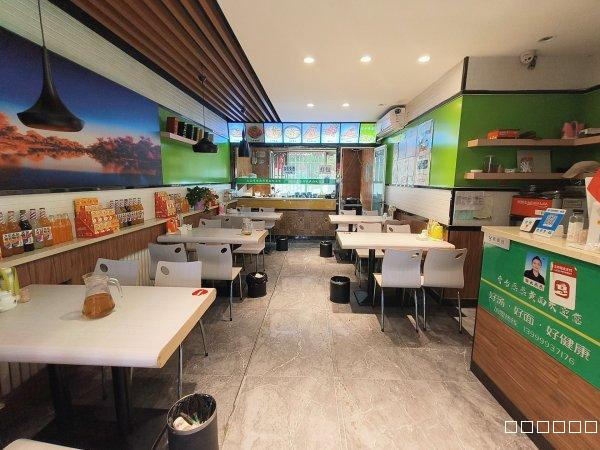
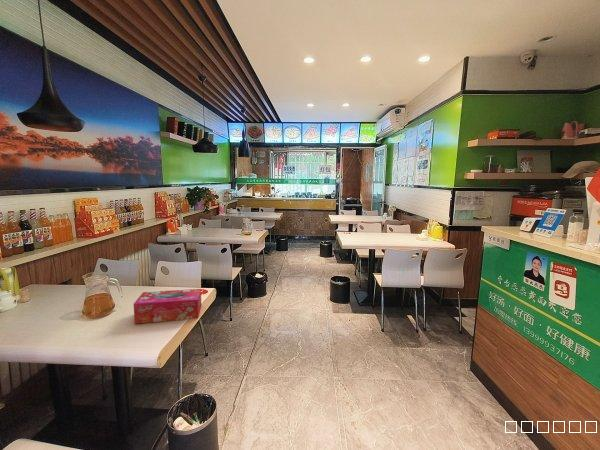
+ tissue box [133,288,202,325]
